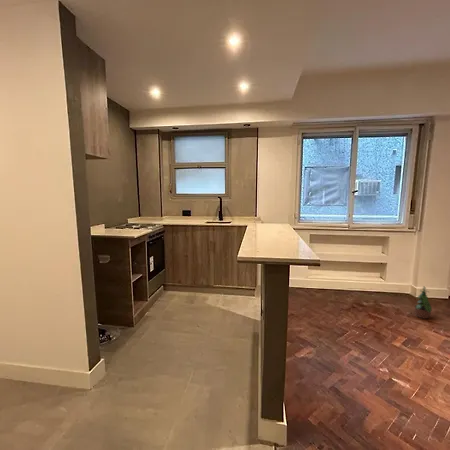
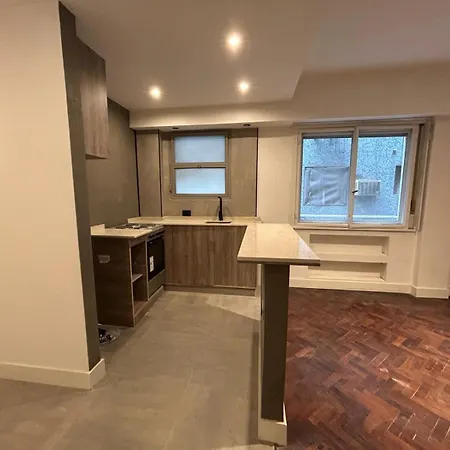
- potted plant [413,285,433,320]
